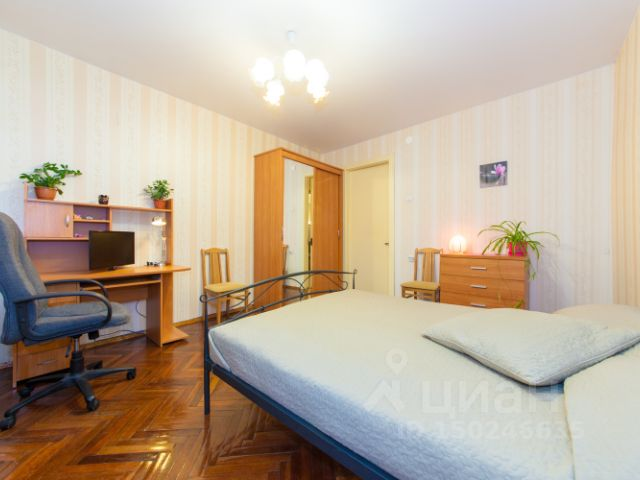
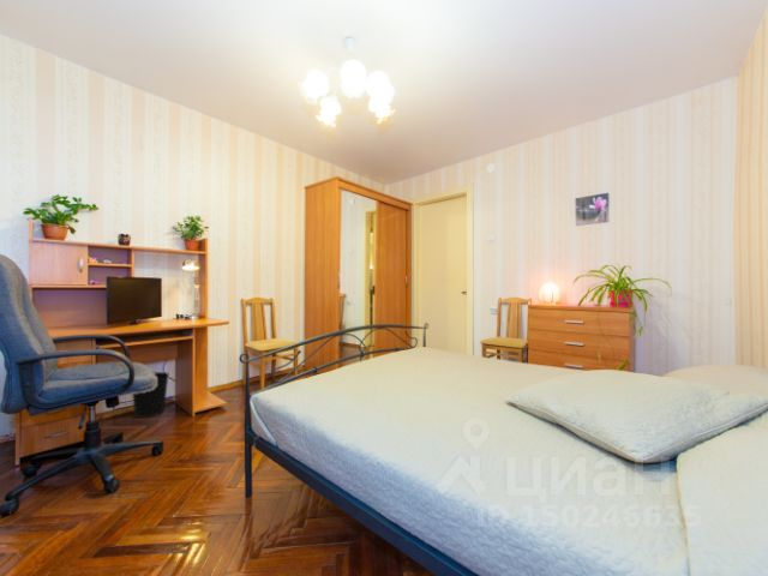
+ wastebasket [132,371,170,419]
